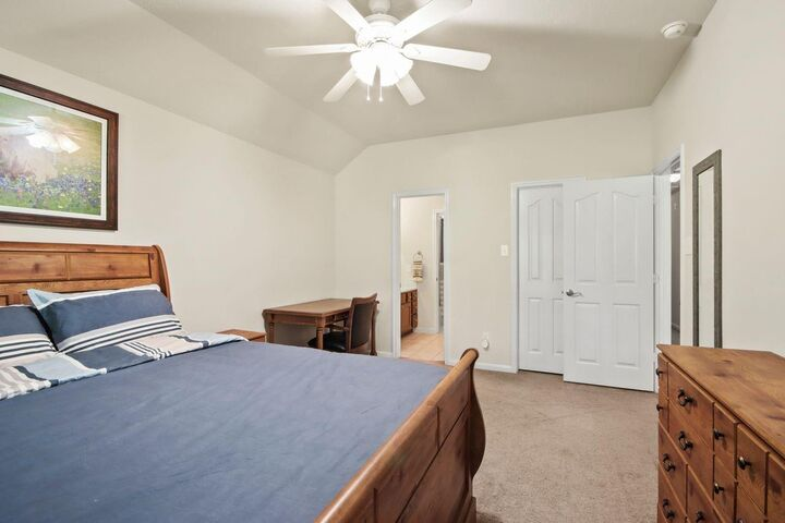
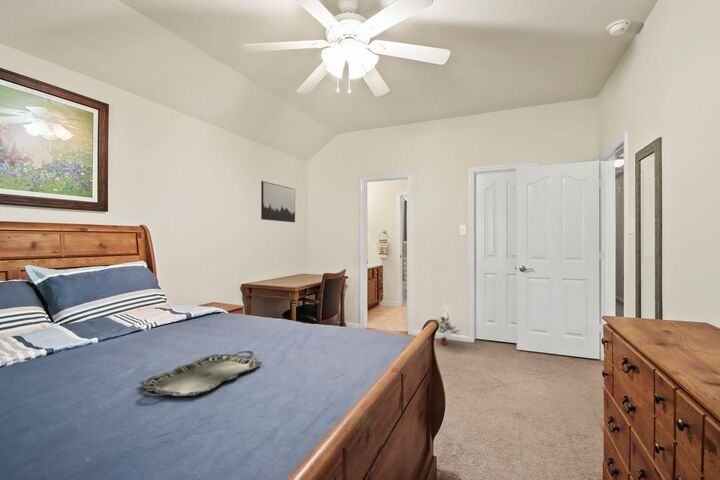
+ serving tray [139,350,263,397]
+ wall art [260,180,296,223]
+ potted plant [437,316,463,346]
